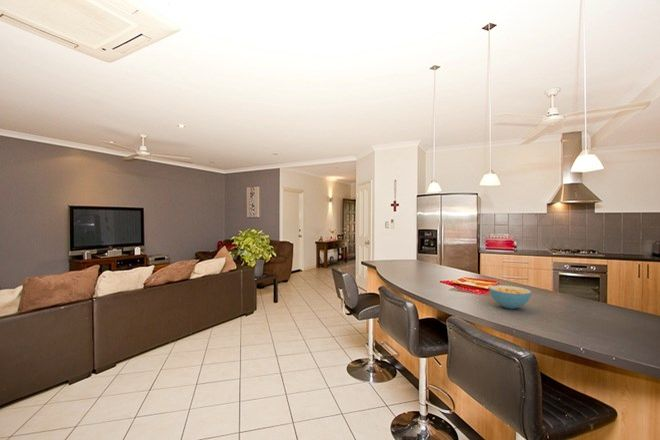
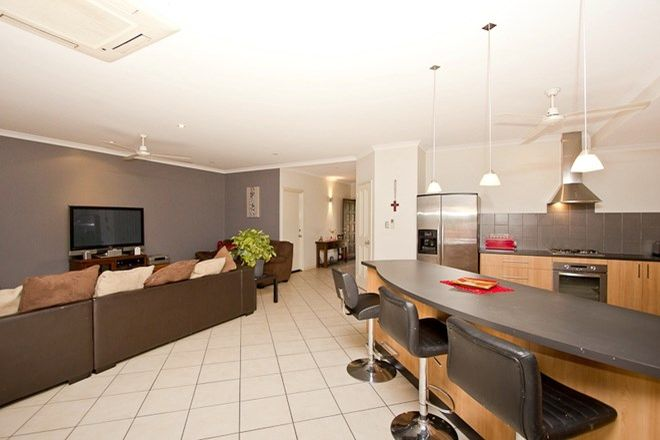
- cereal bowl [488,284,532,310]
